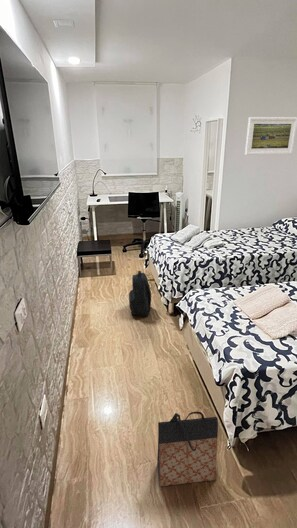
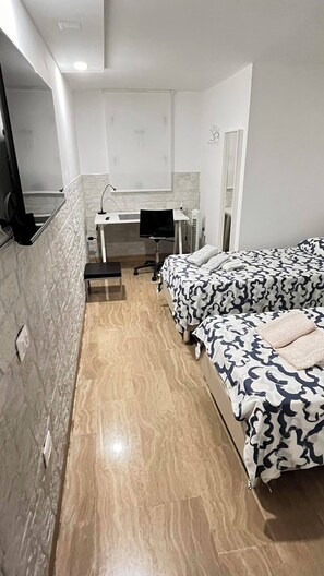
- backpack [128,270,152,317]
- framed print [244,116,297,156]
- bag [156,411,219,487]
